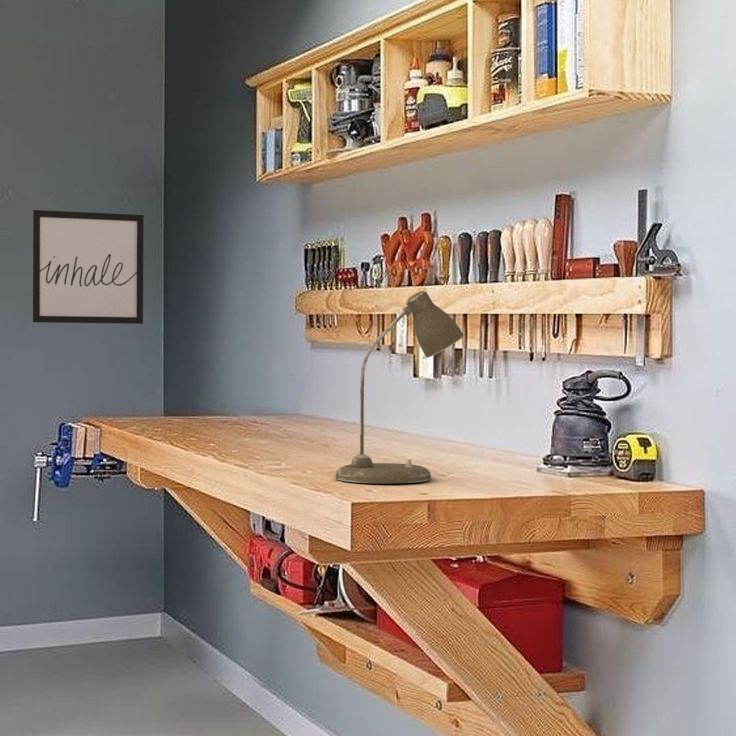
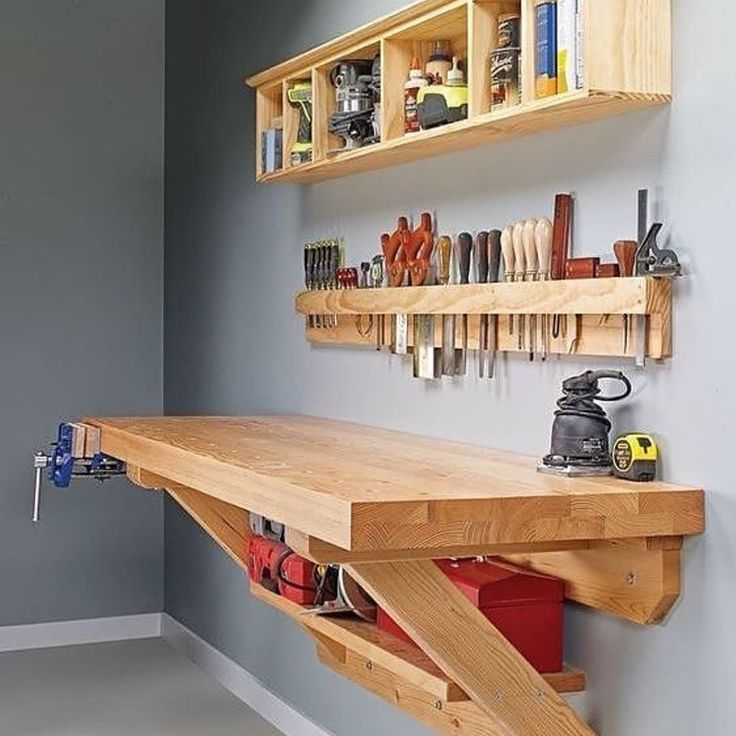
- desk lamp [334,290,465,484]
- wall art [31,209,145,325]
